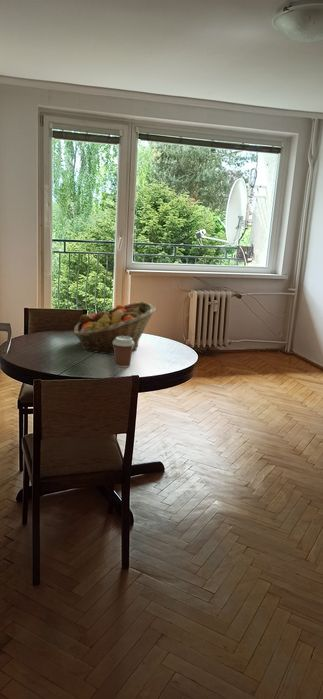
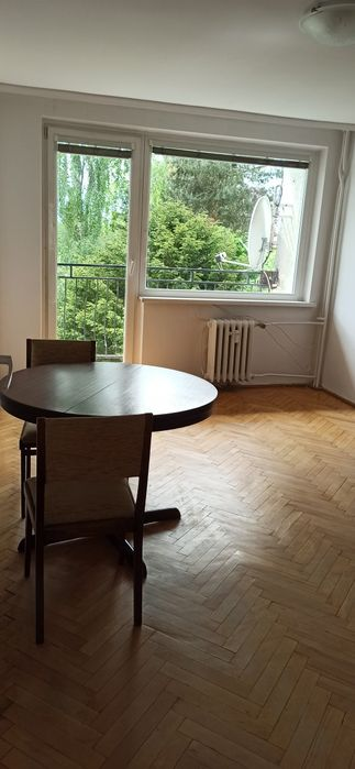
- coffee cup [113,336,134,368]
- fruit basket [73,301,157,356]
